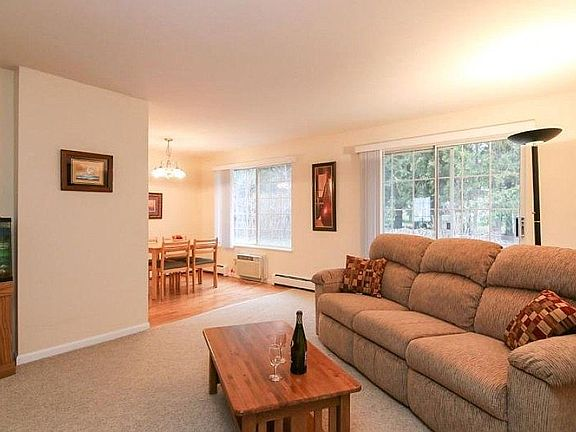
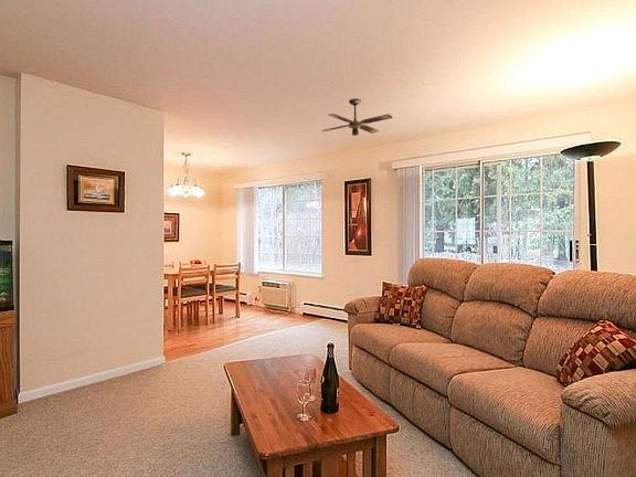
+ ceiling fan [320,97,393,137]
